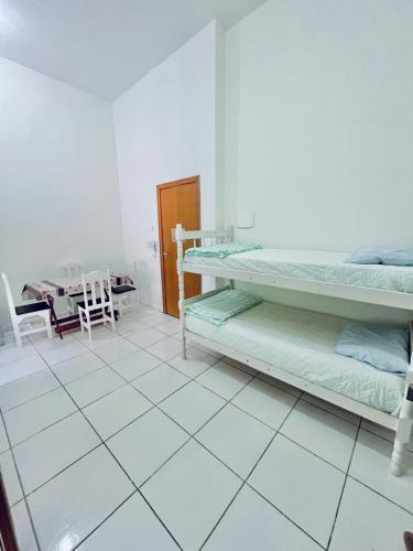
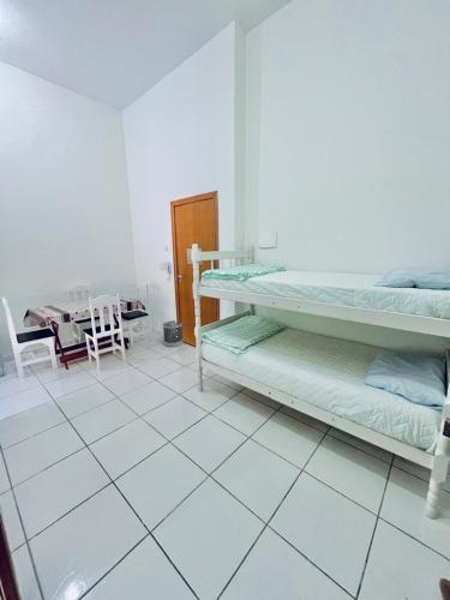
+ wastebasket [162,319,184,348]
